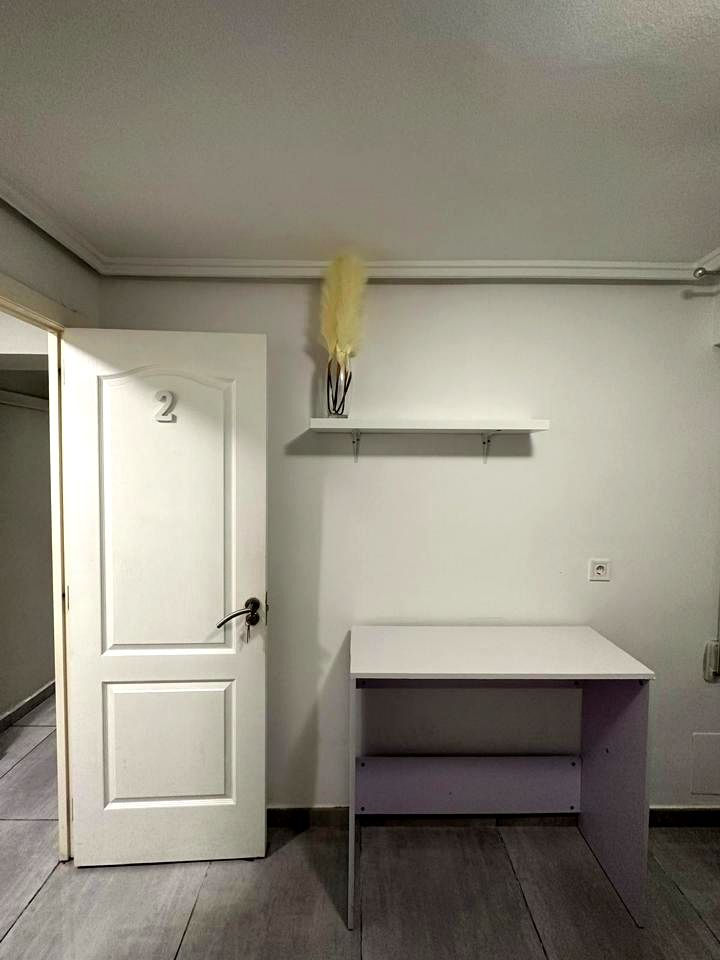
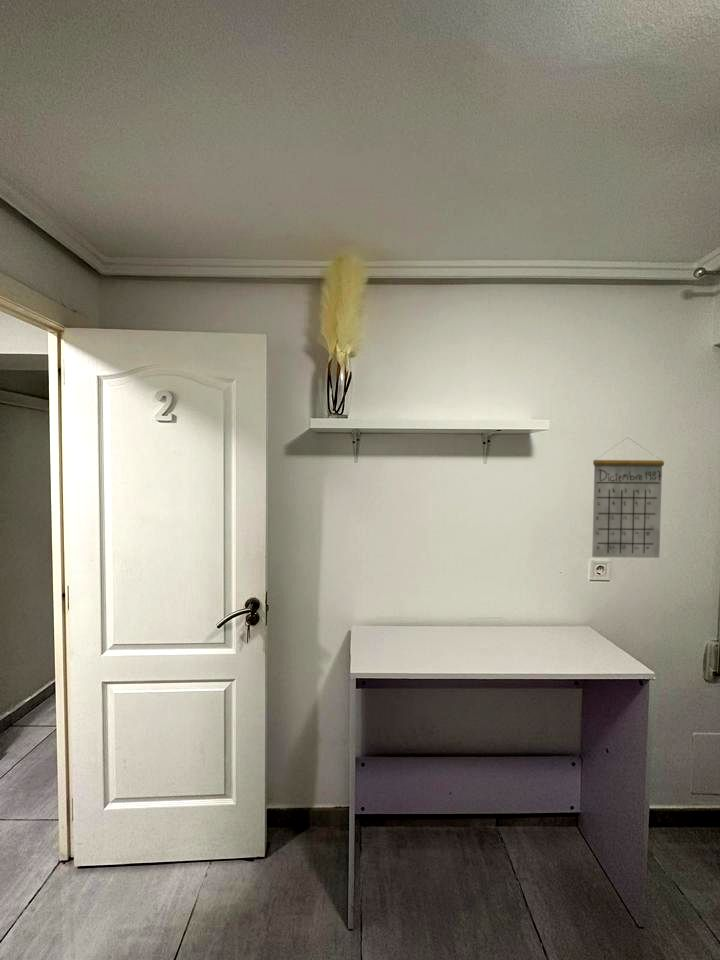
+ calendar [591,437,665,559]
